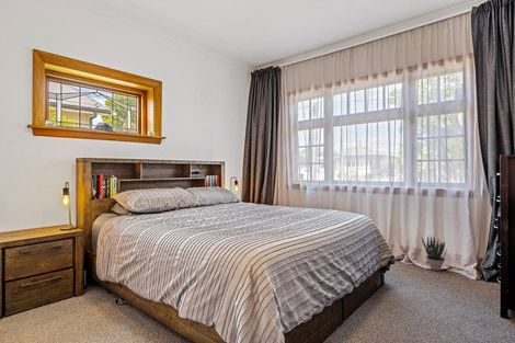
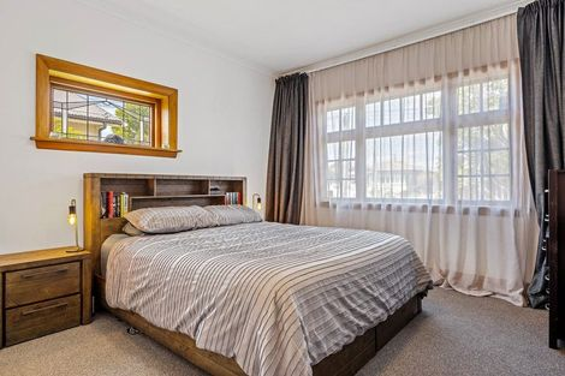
- potted plant [421,235,448,272]
